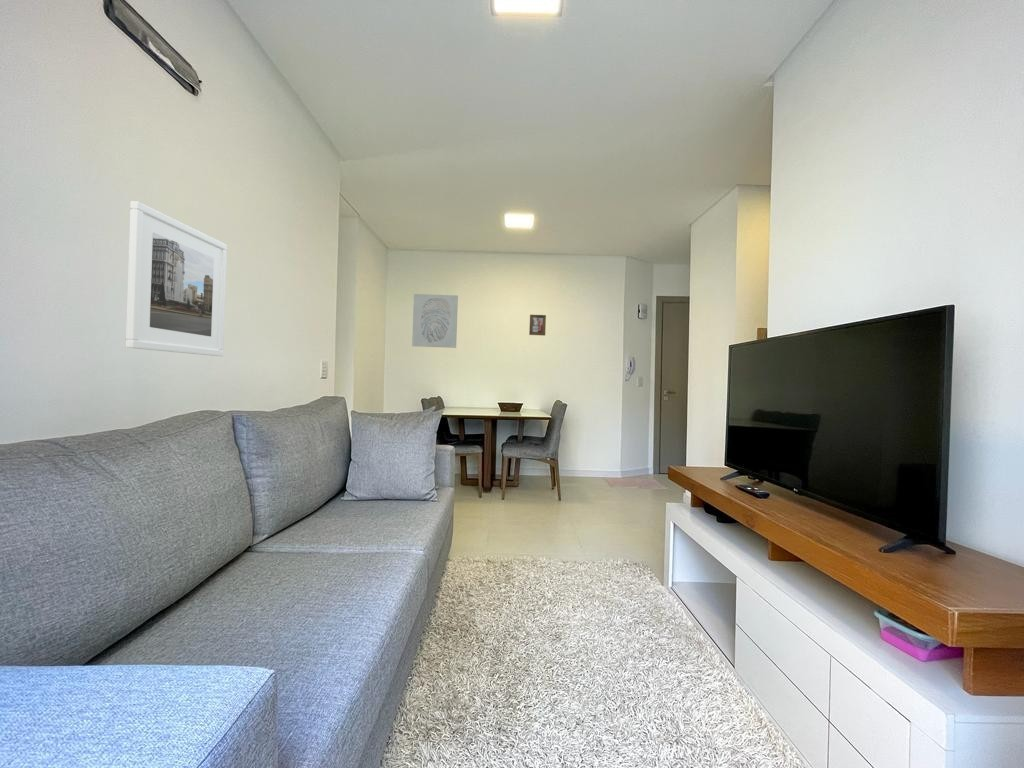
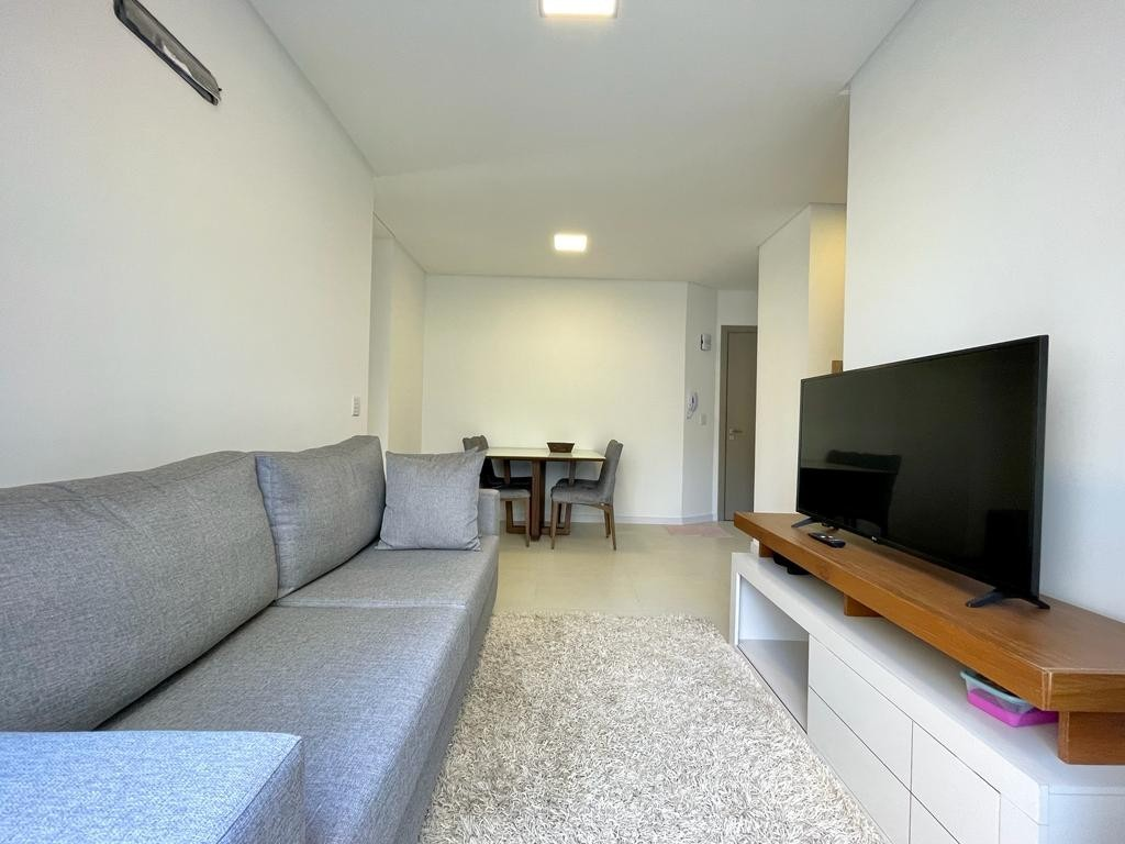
- wall art [411,293,459,349]
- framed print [124,200,228,357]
- picture frame [528,314,547,337]
